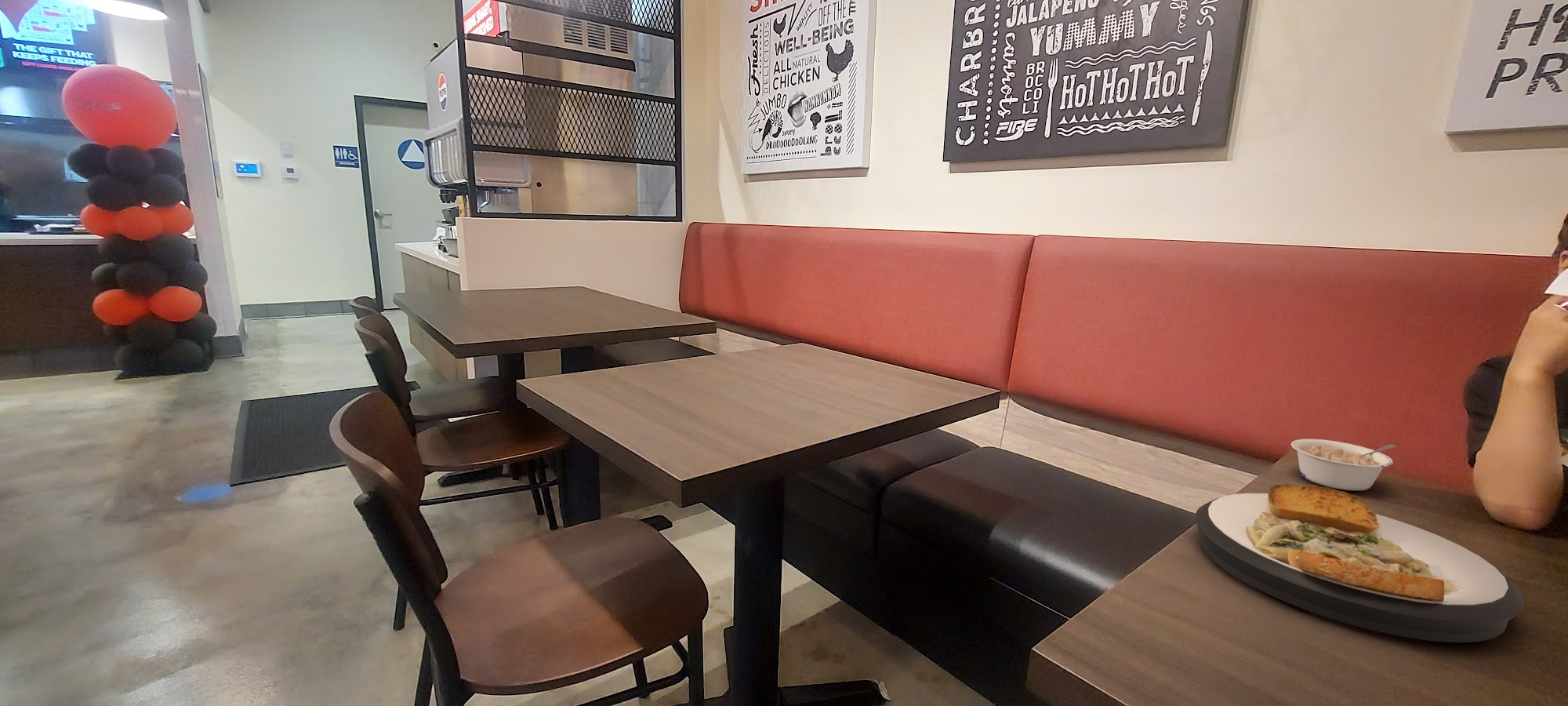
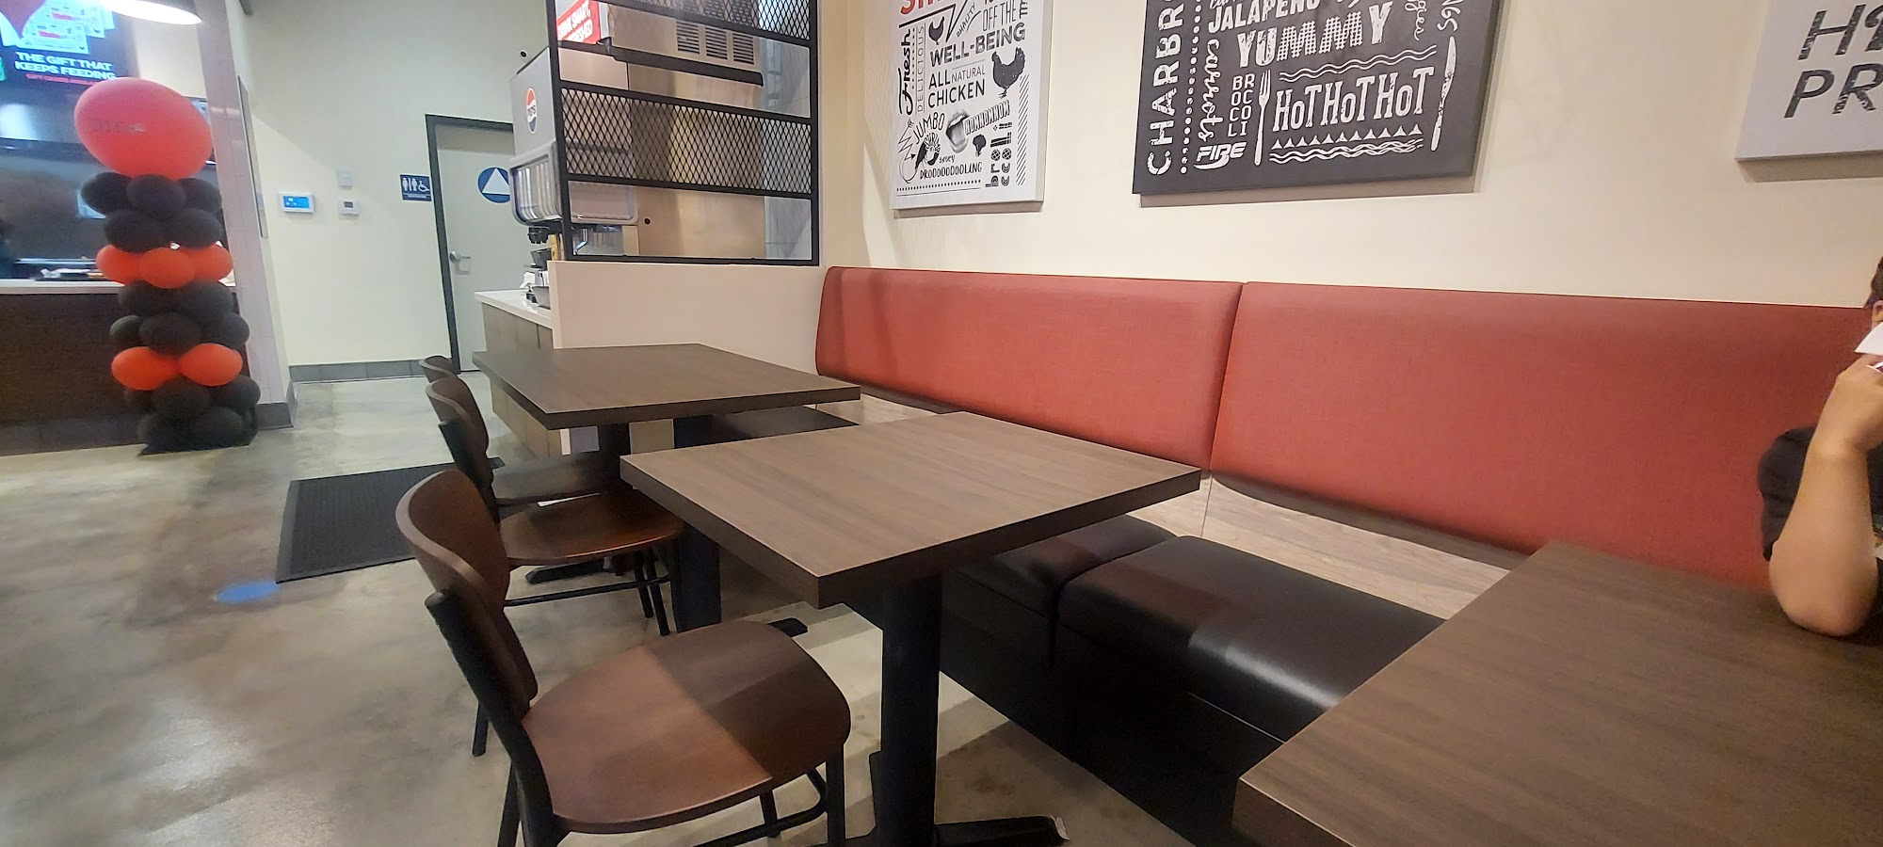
- plate [1194,483,1525,643]
- legume [1290,439,1397,491]
